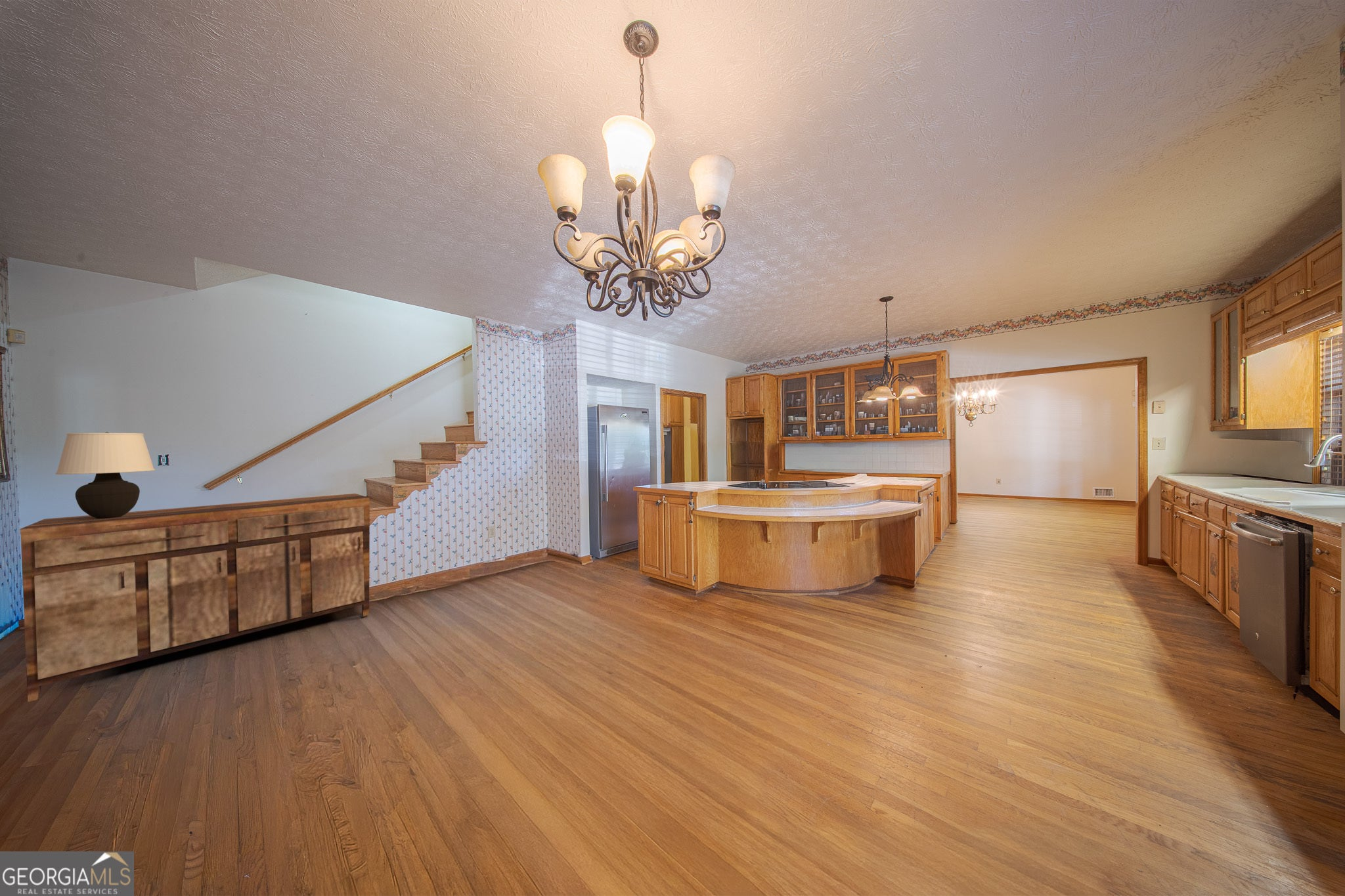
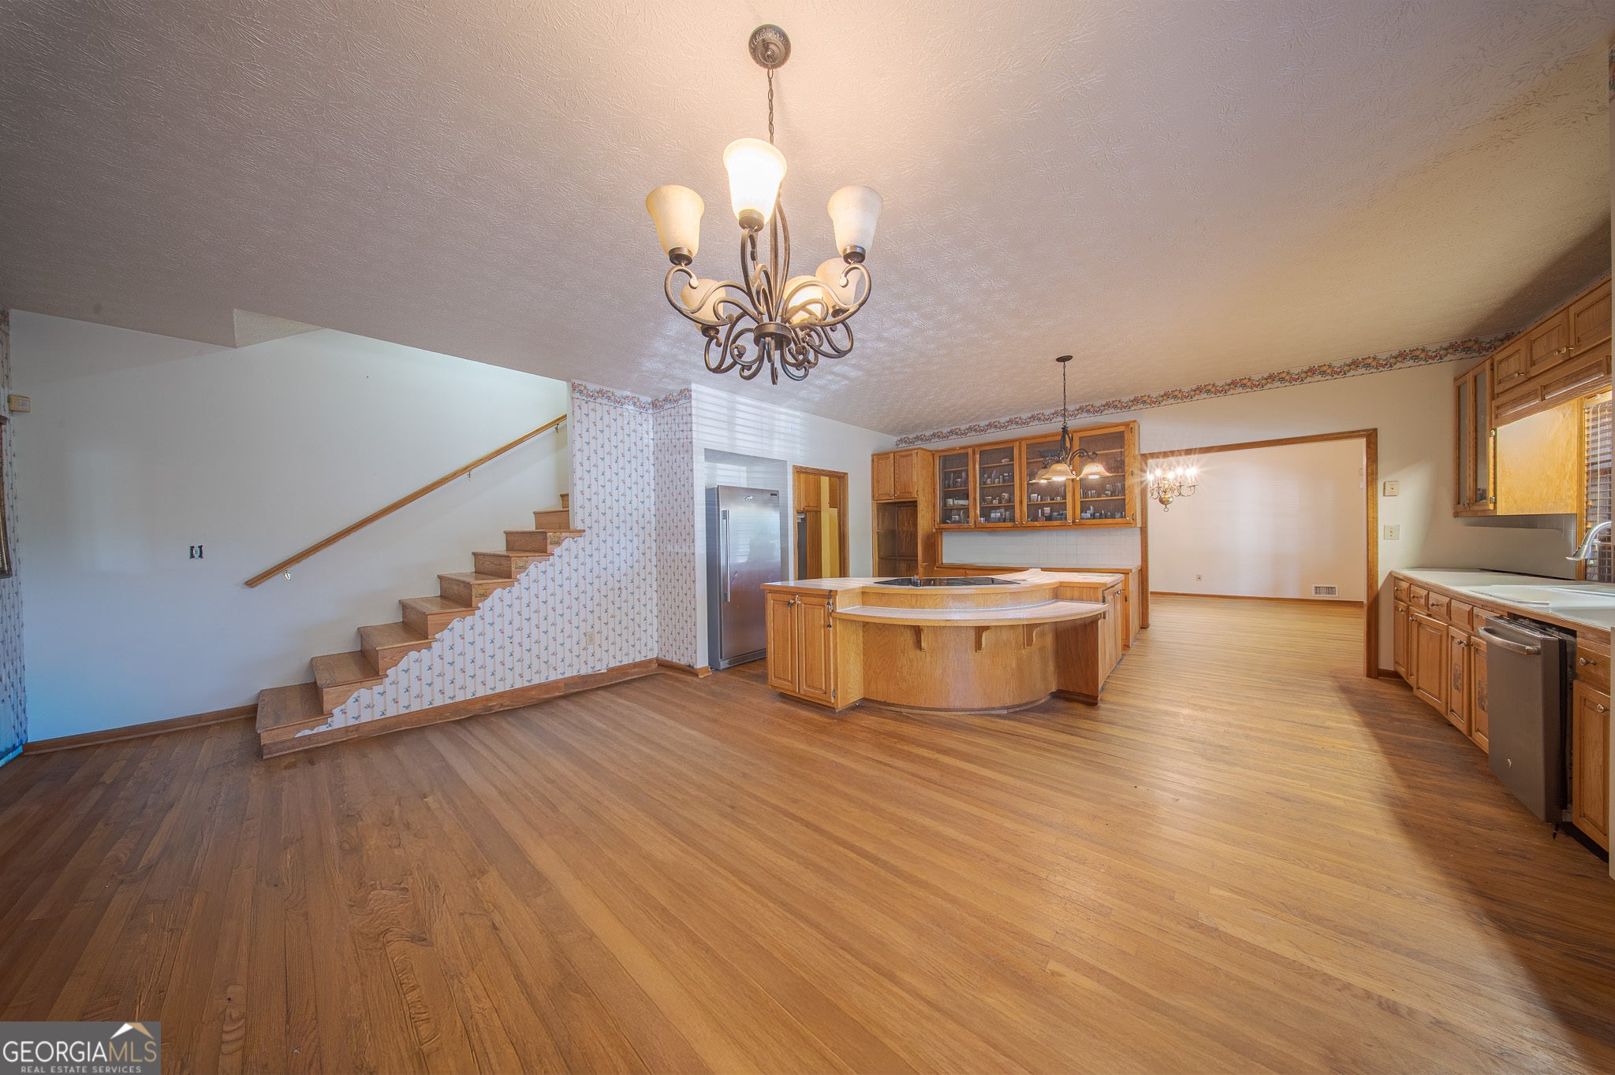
- sideboard [19,493,370,702]
- table lamp [55,431,156,519]
